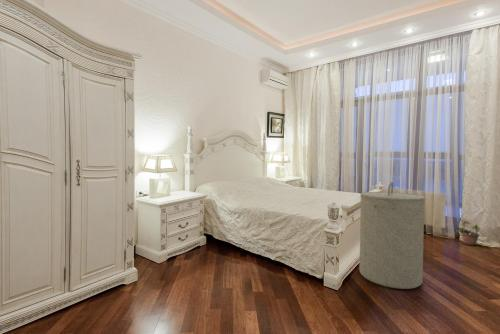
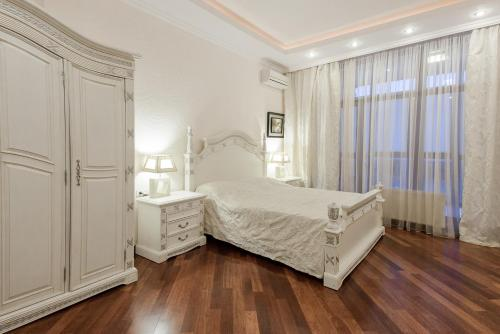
- laundry hamper [358,181,426,290]
- potted plant [456,217,484,246]
